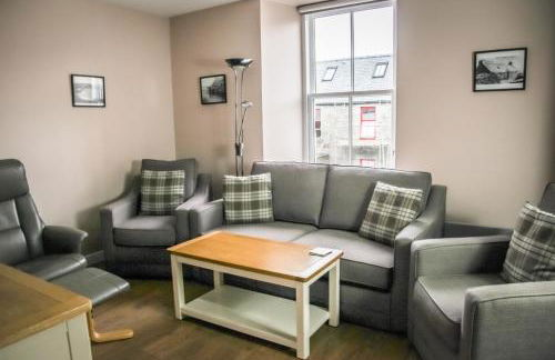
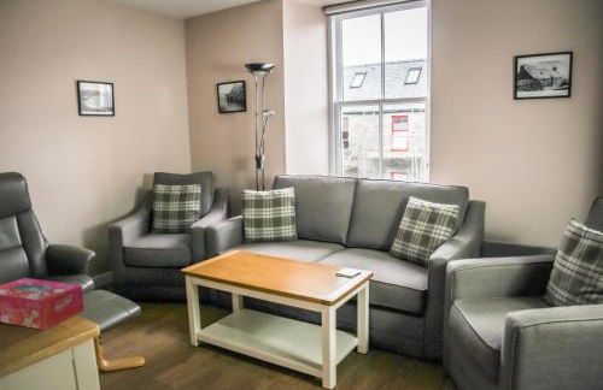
+ tissue box [0,277,86,331]
